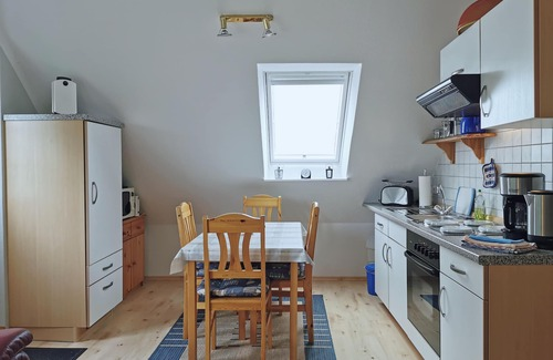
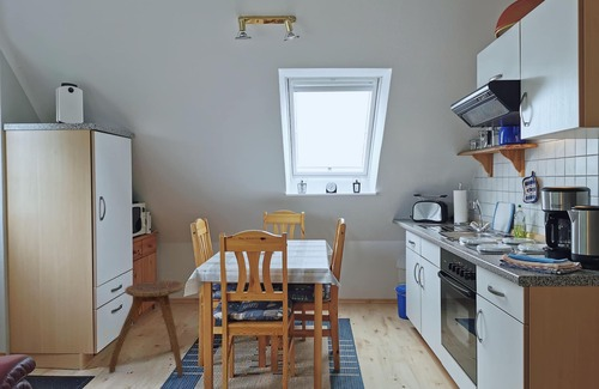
+ stool [108,280,184,377]
